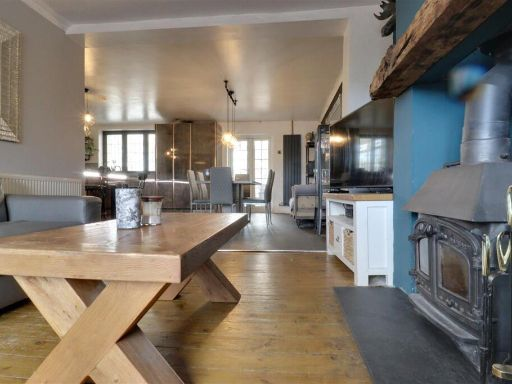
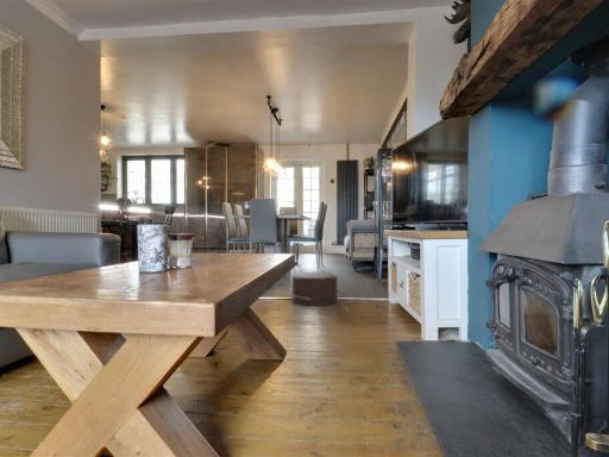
+ pouf [288,271,347,307]
